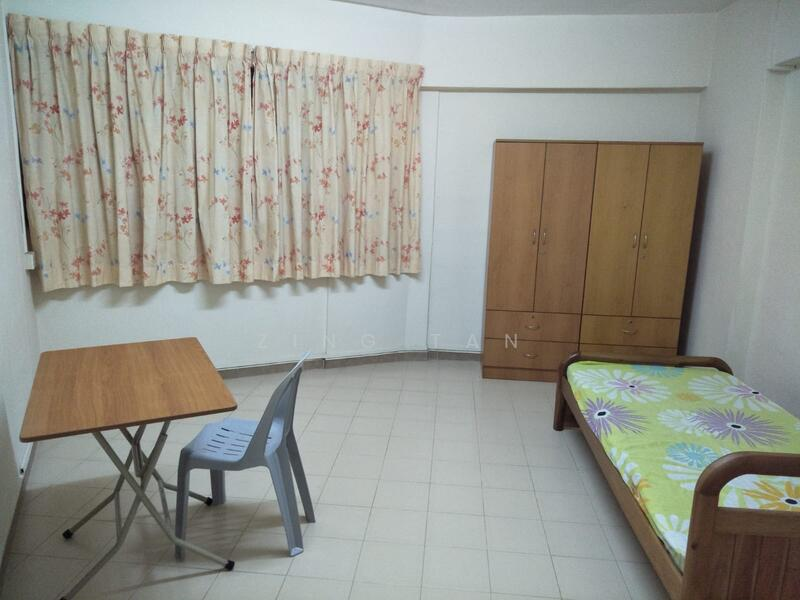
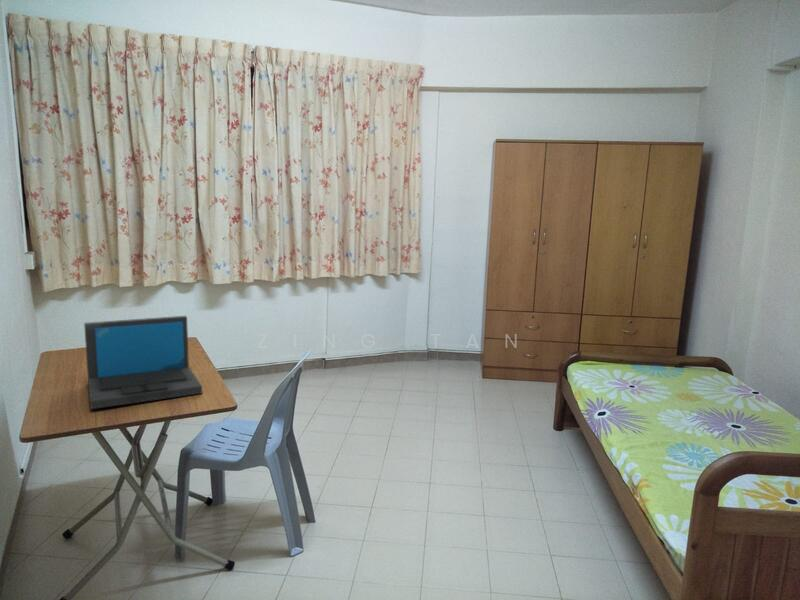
+ laptop [83,315,203,410]
